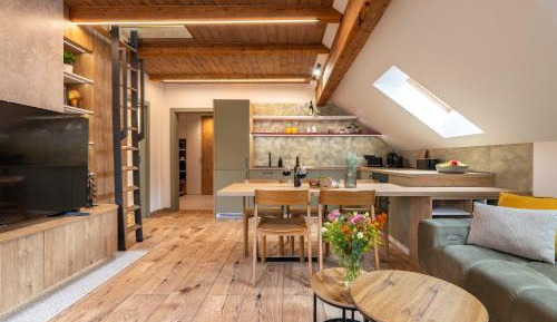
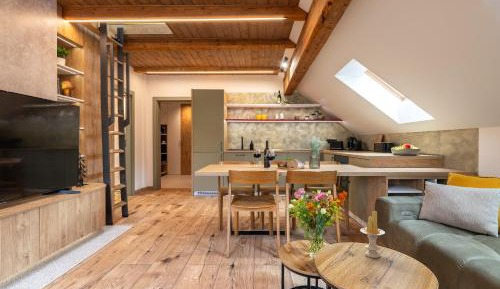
+ candle [359,210,386,259]
